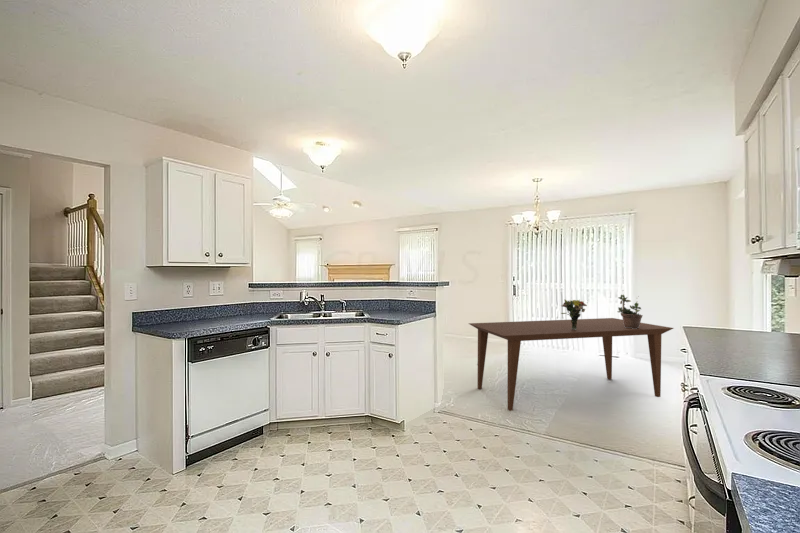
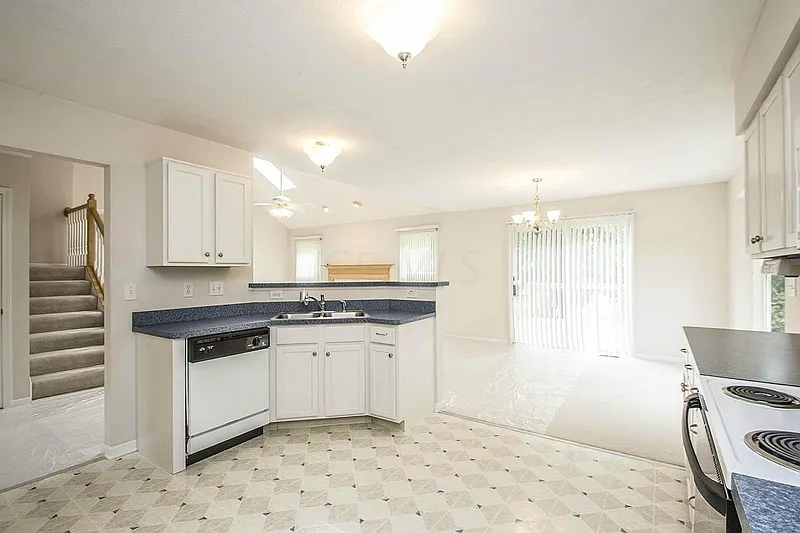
- potted plant [616,293,644,329]
- dining table [467,317,674,412]
- bouquet [560,298,588,330]
